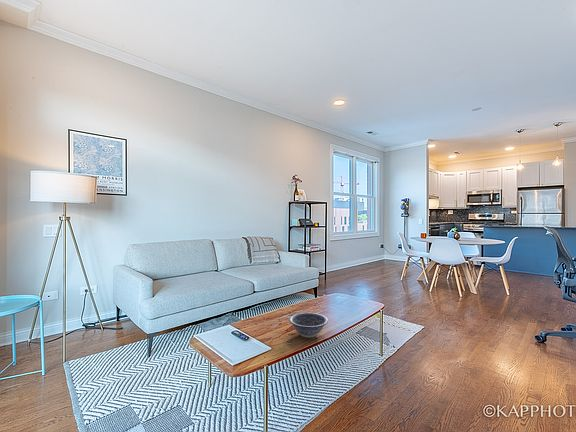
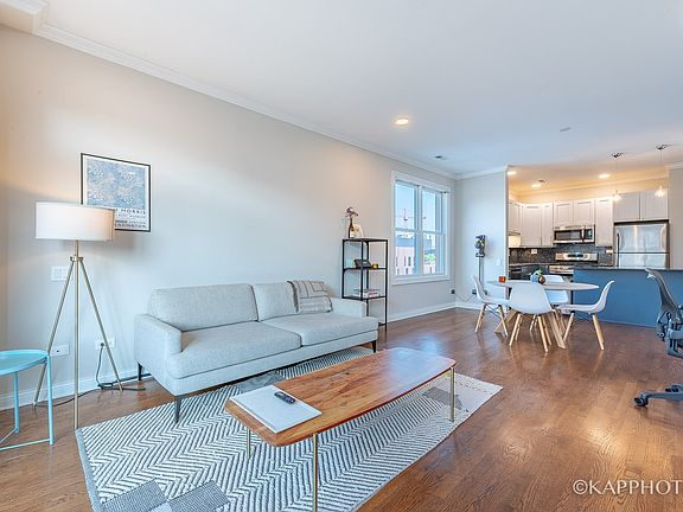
- decorative bowl [288,312,329,339]
